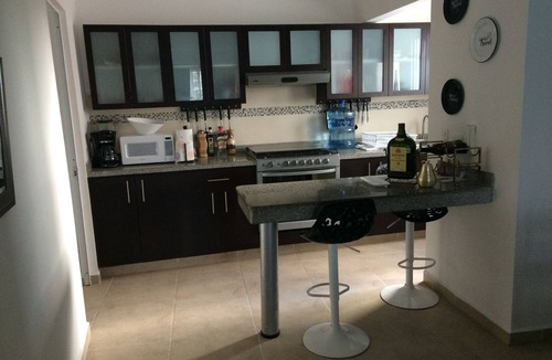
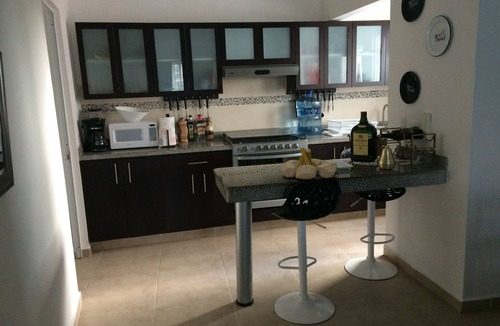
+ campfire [280,146,338,180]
